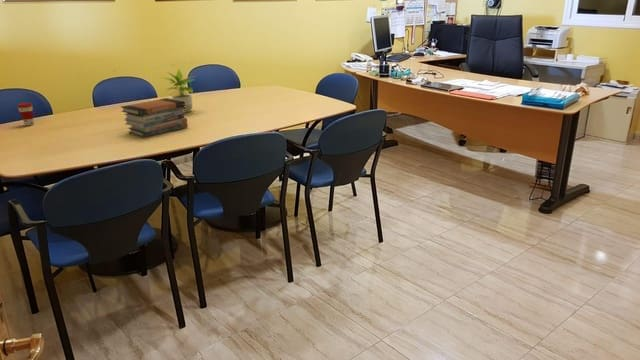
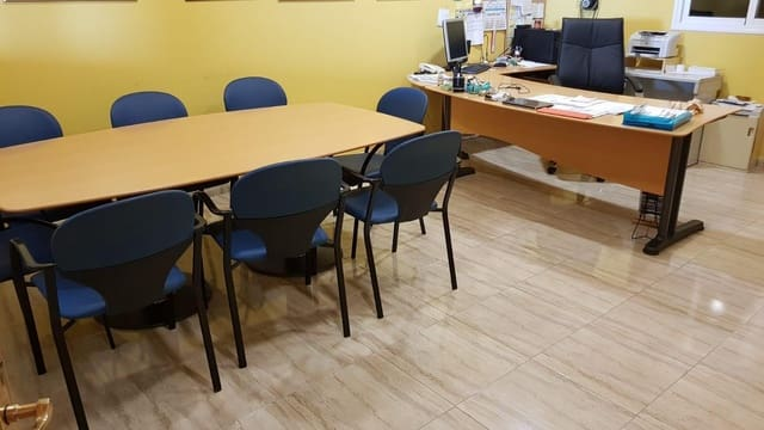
- book stack [120,97,189,138]
- potted plant [160,68,197,114]
- coffee cup [16,102,35,127]
